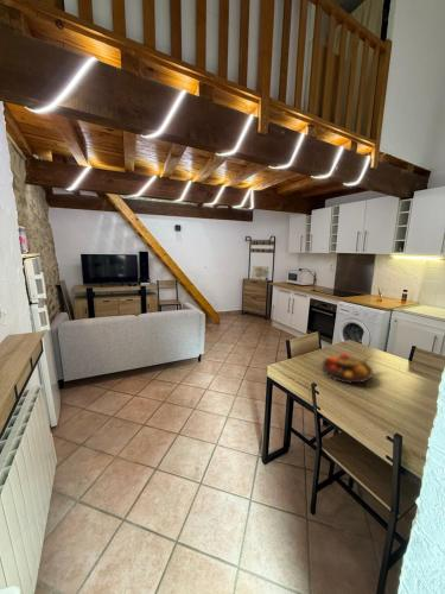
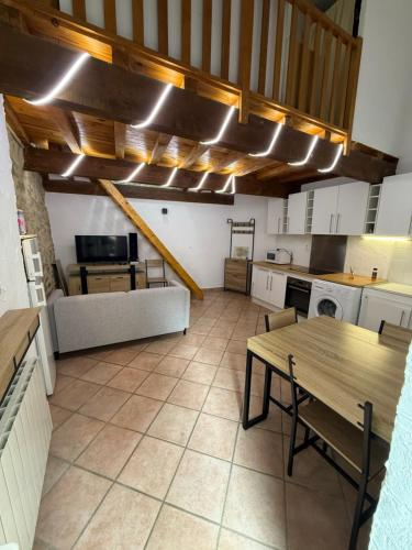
- fruit bowl [320,352,374,385]
